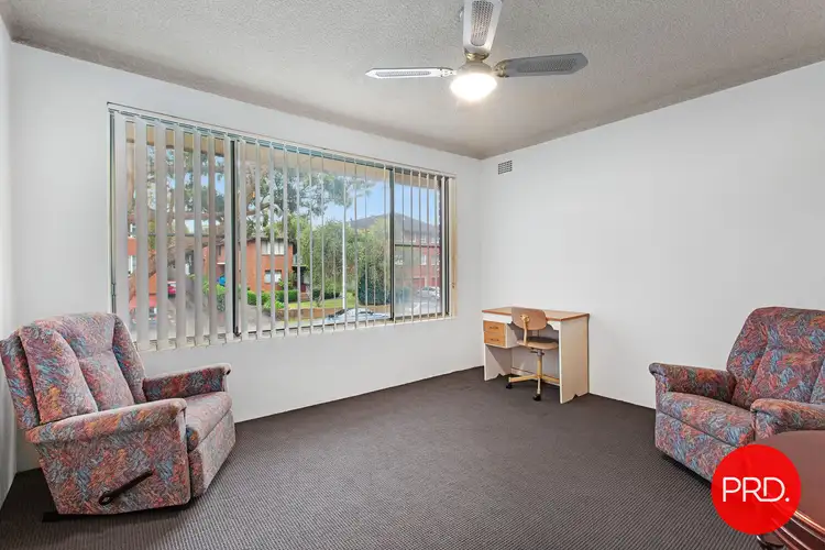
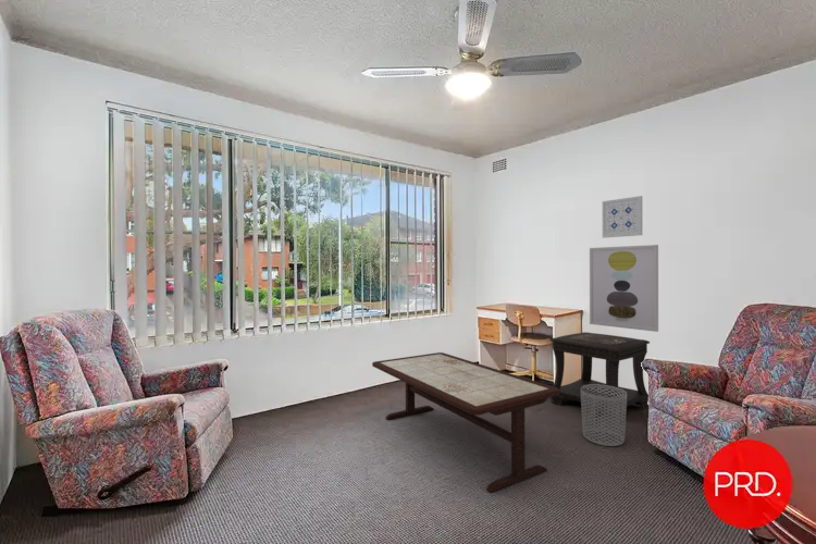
+ coffee table [371,351,559,494]
+ wall art [589,244,659,333]
+ waste bin [580,384,628,447]
+ side table [549,331,651,421]
+ wall art [602,195,643,239]
